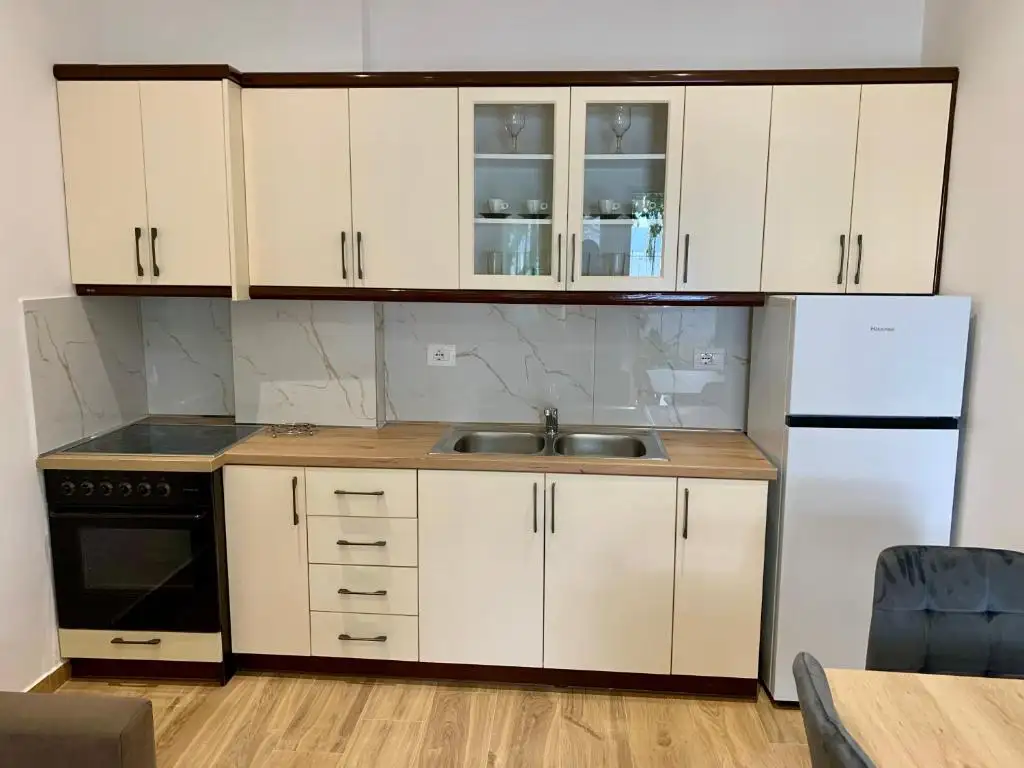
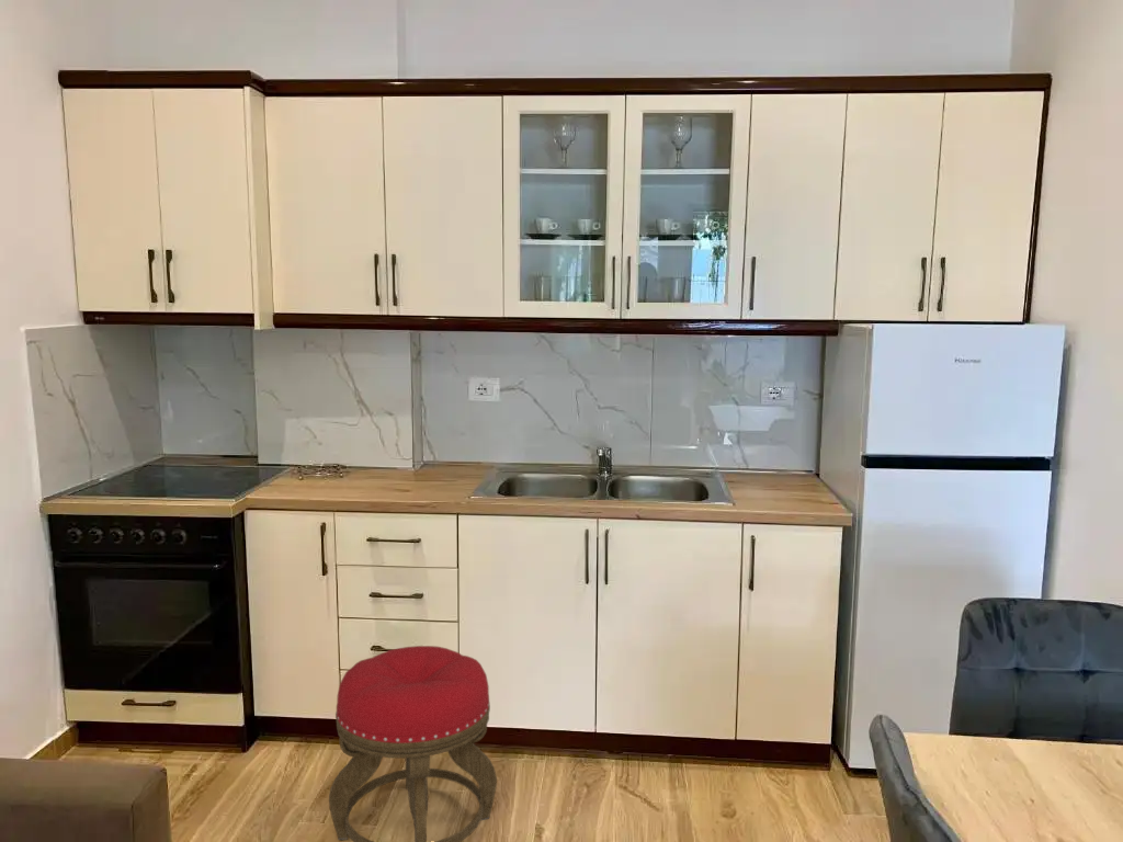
+ stool [328,645,498,842]
